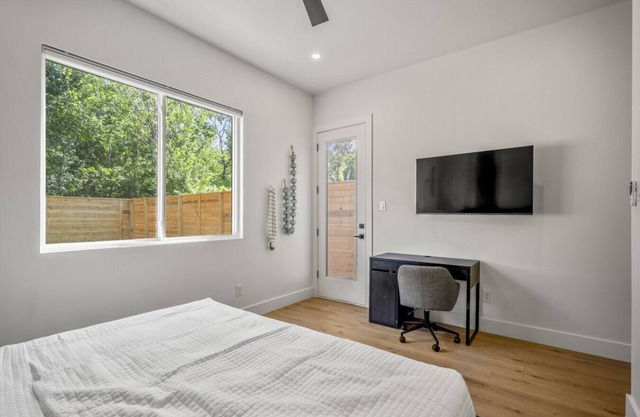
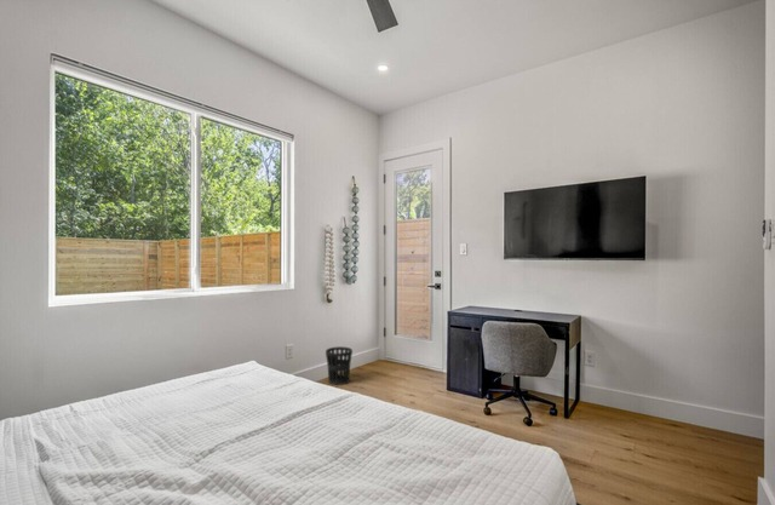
+ wastebasket [325,345,354,386]
